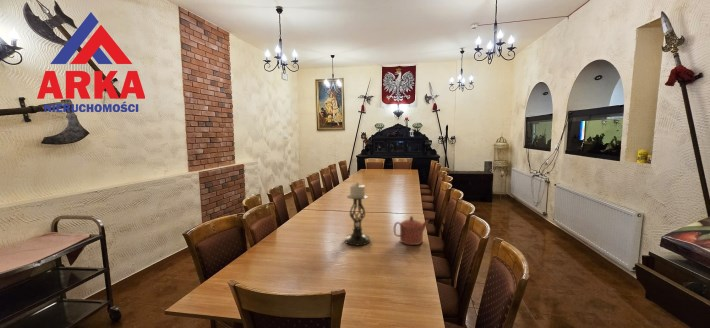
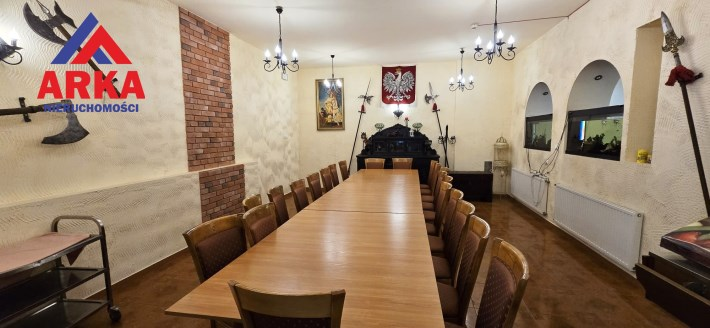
- teapot [393,215,430,246]
- candle holder [344,182,371,247]
